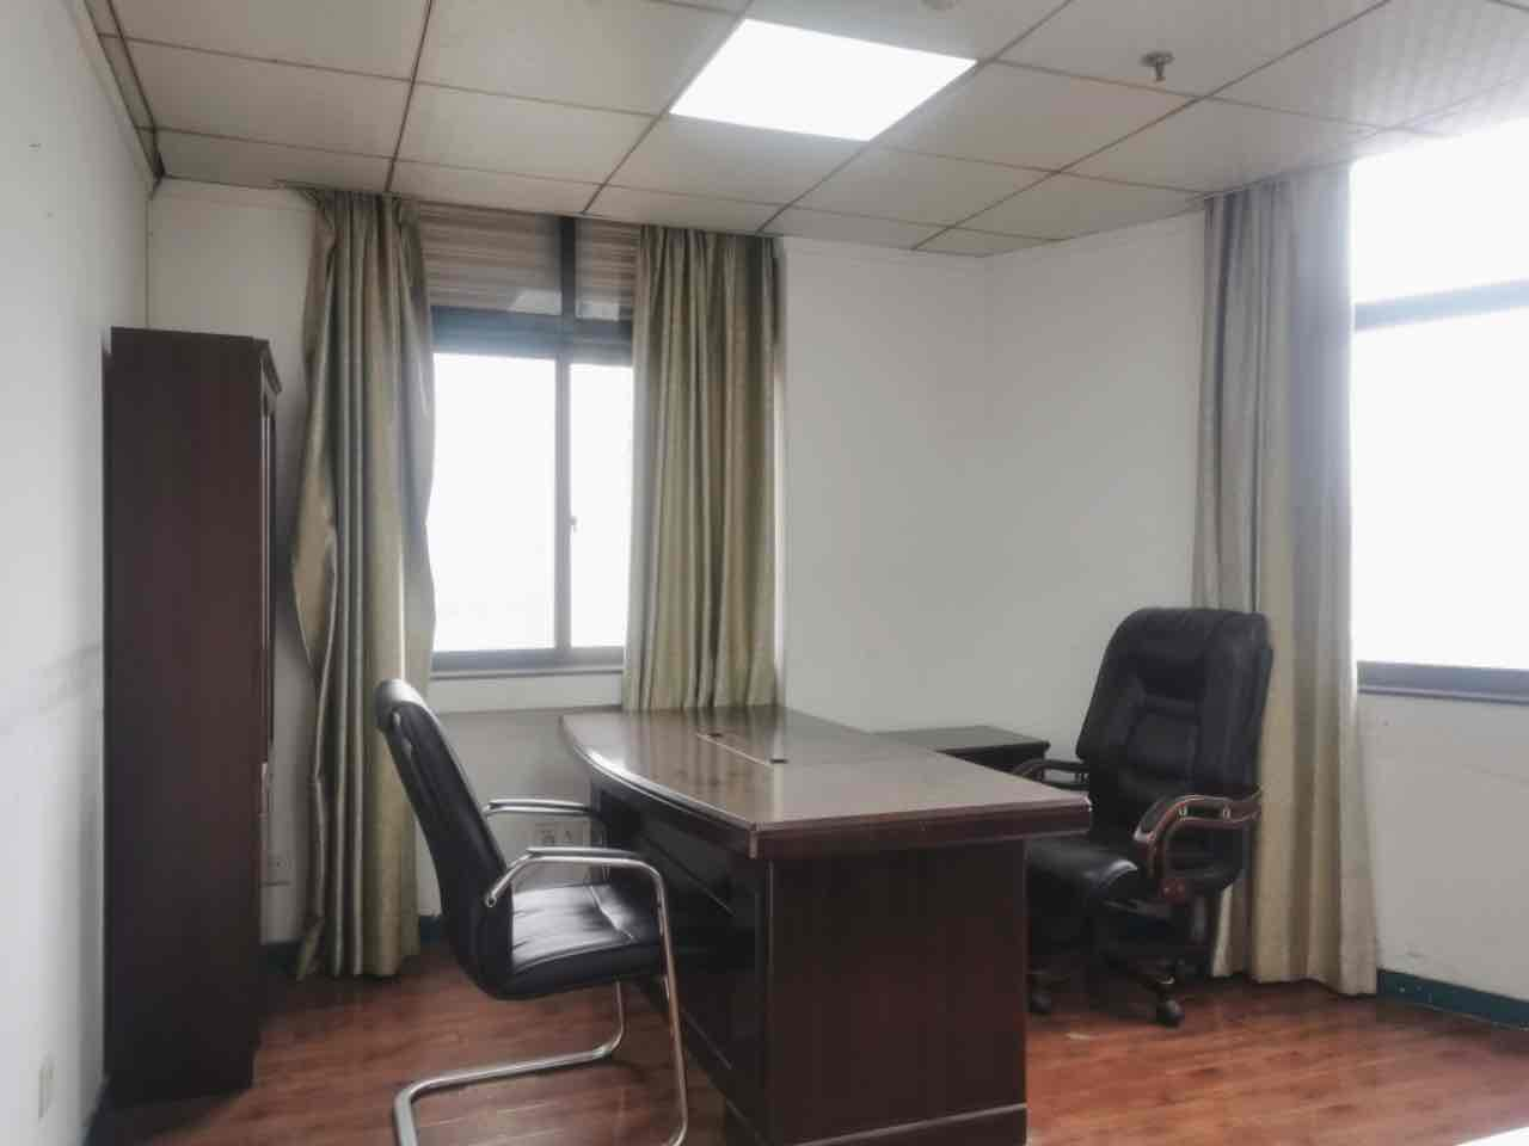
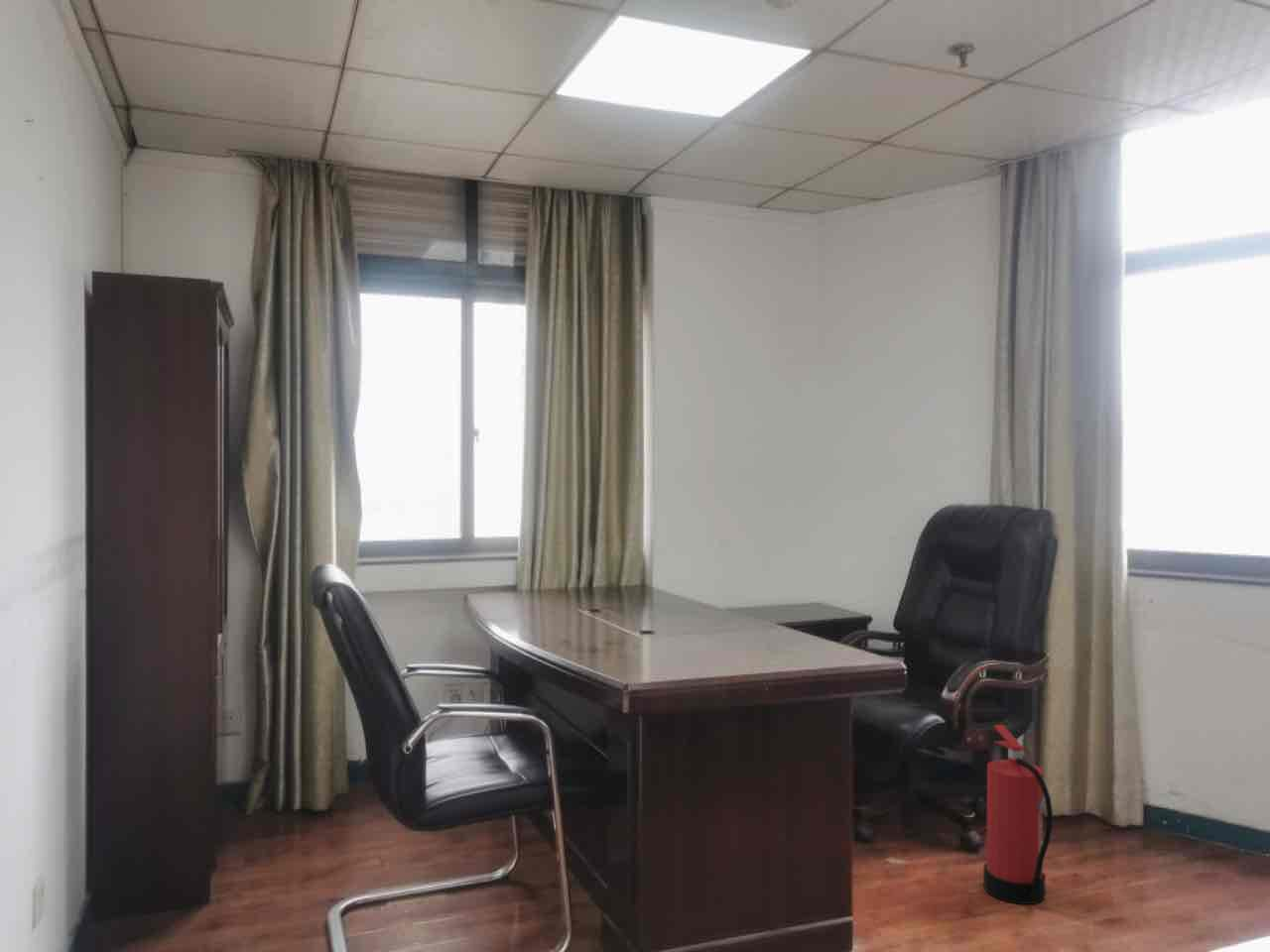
+ fire extinguisher [982,724,1054,905]
